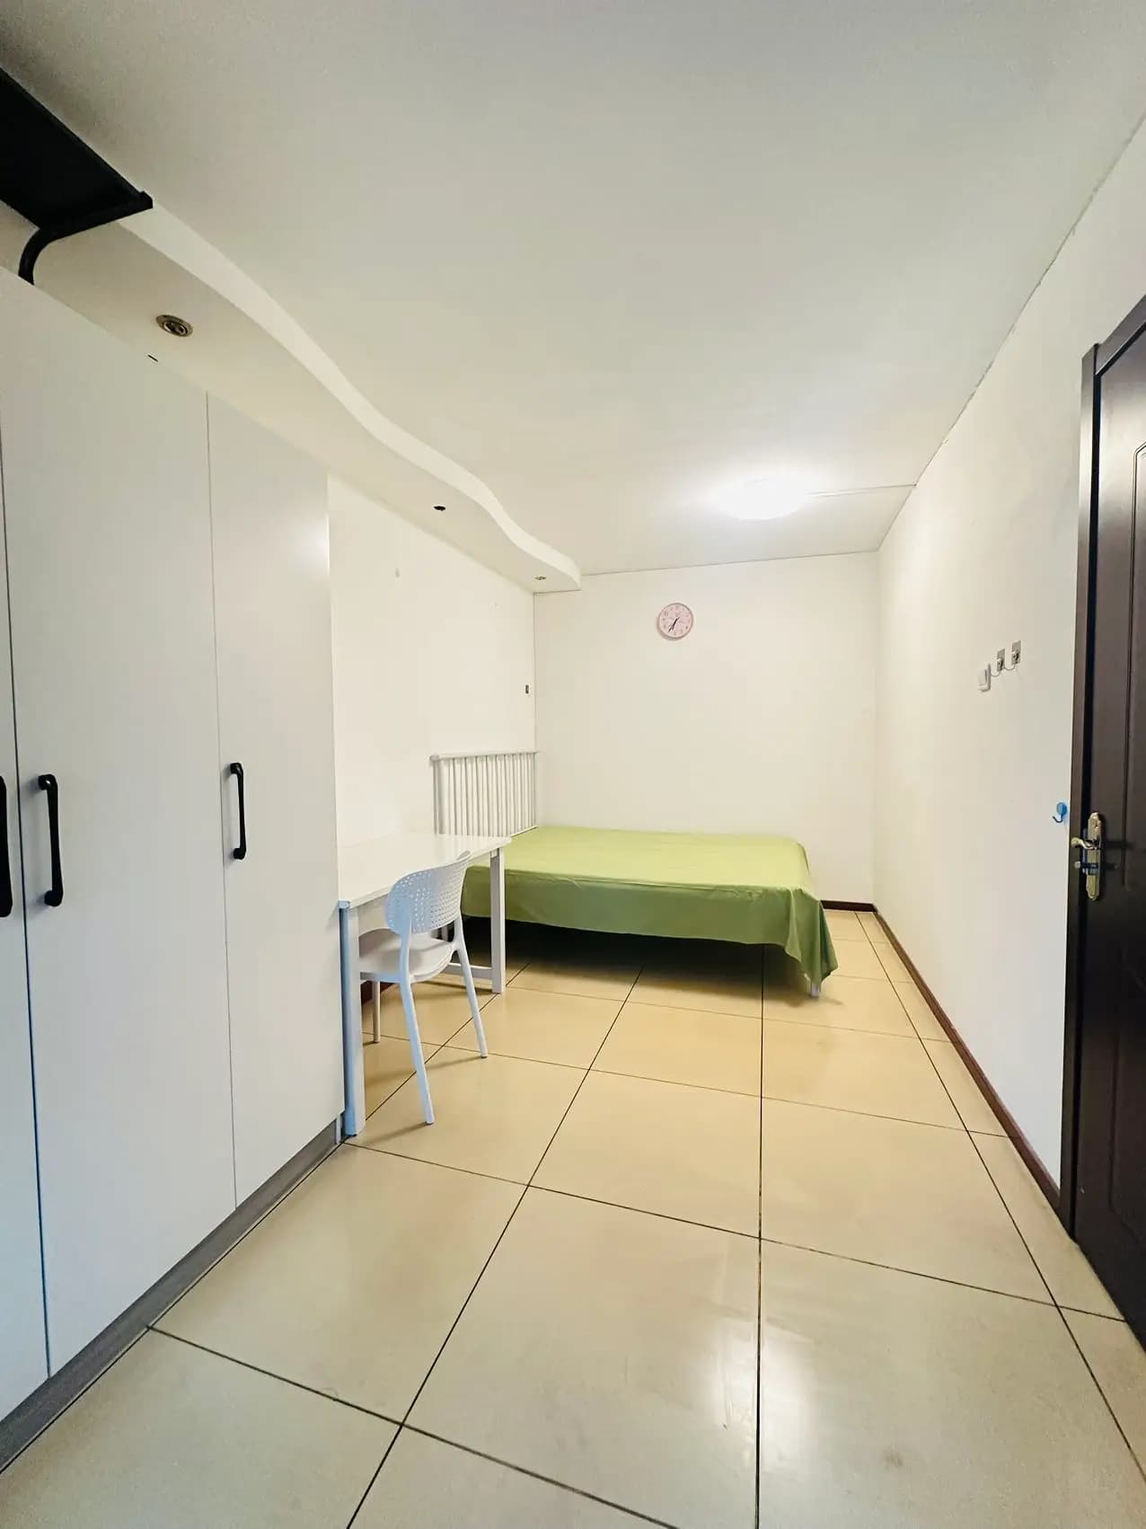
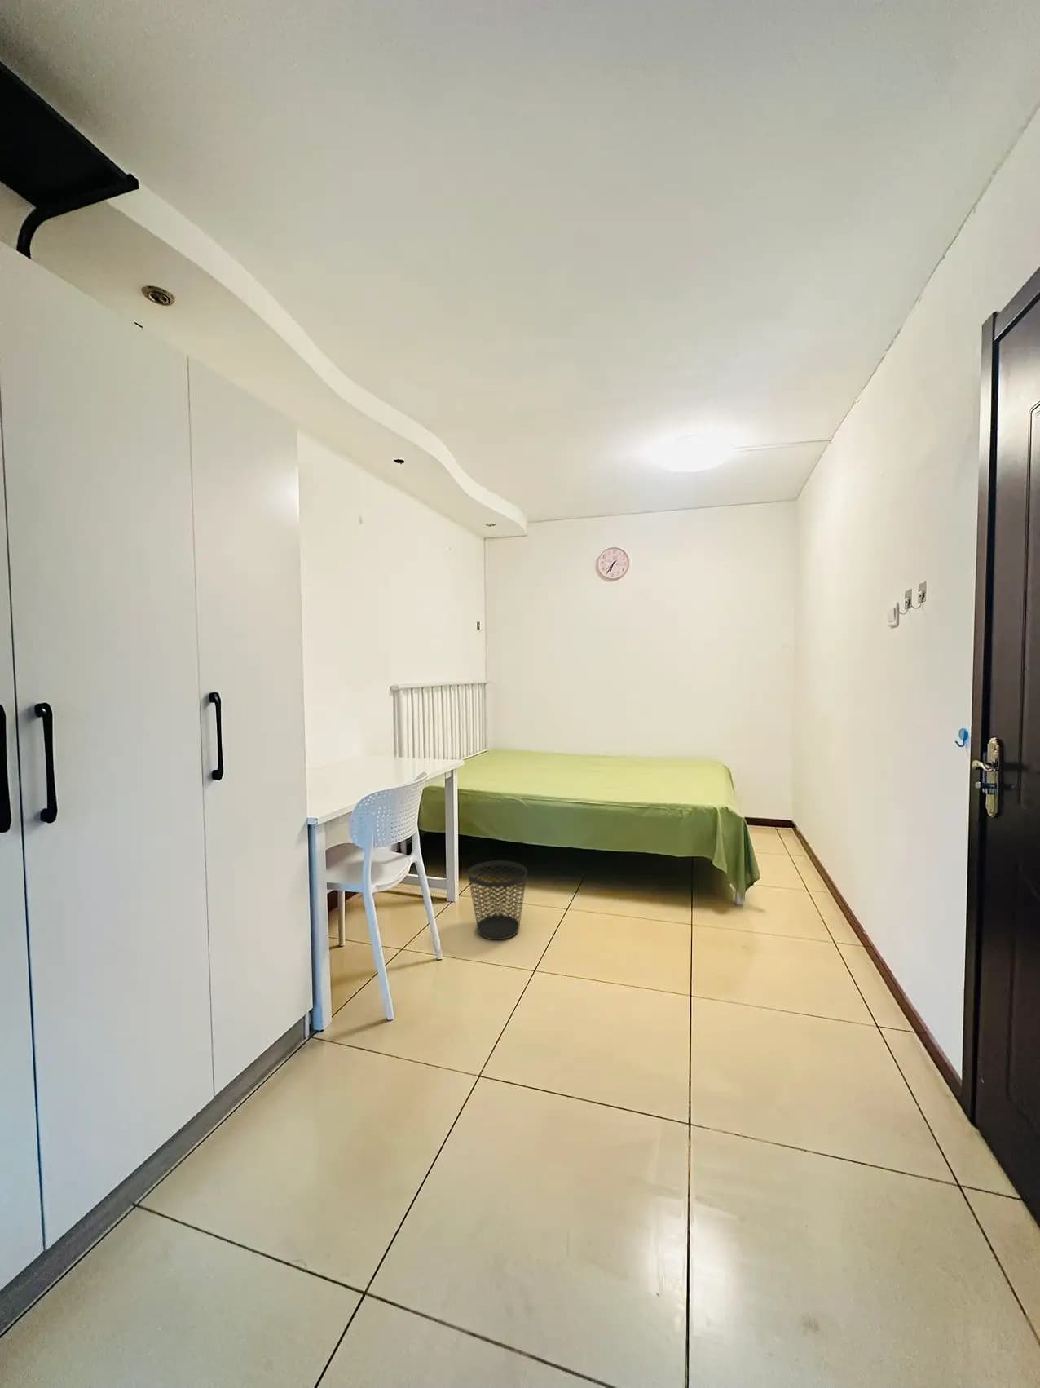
+ wastebasket [468,859,528,941]
